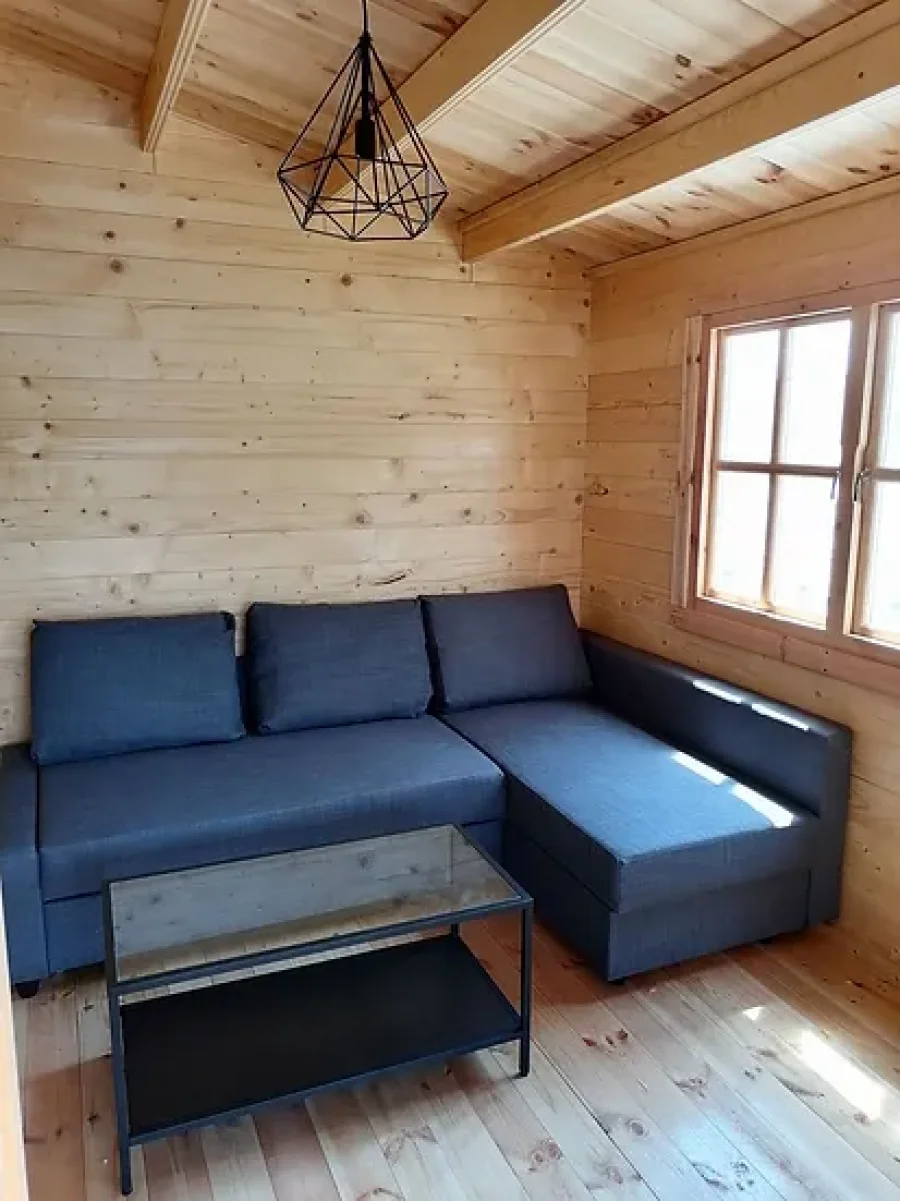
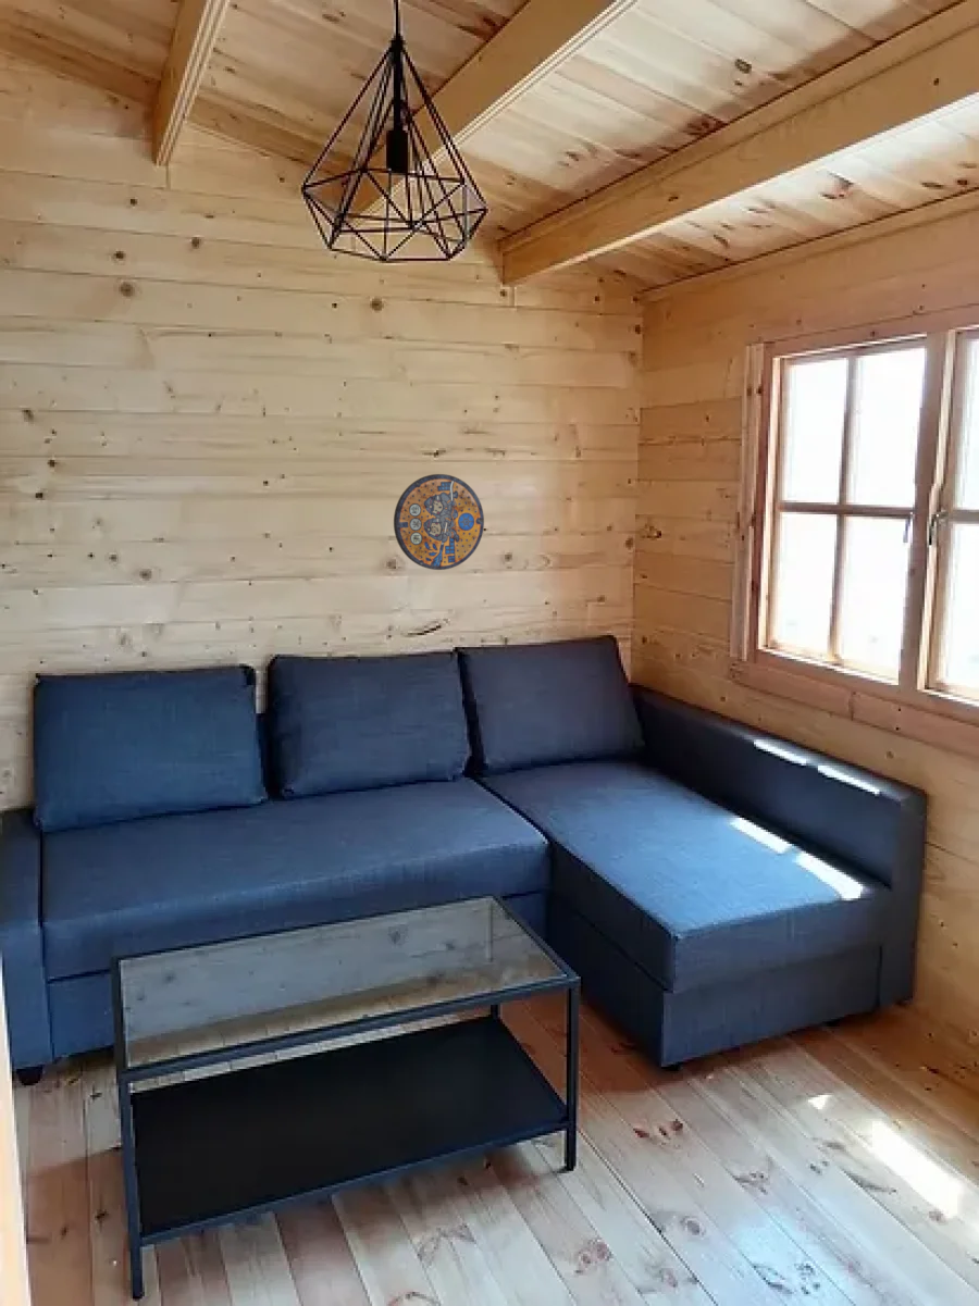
+ manhole cover [393,473,485,571]
